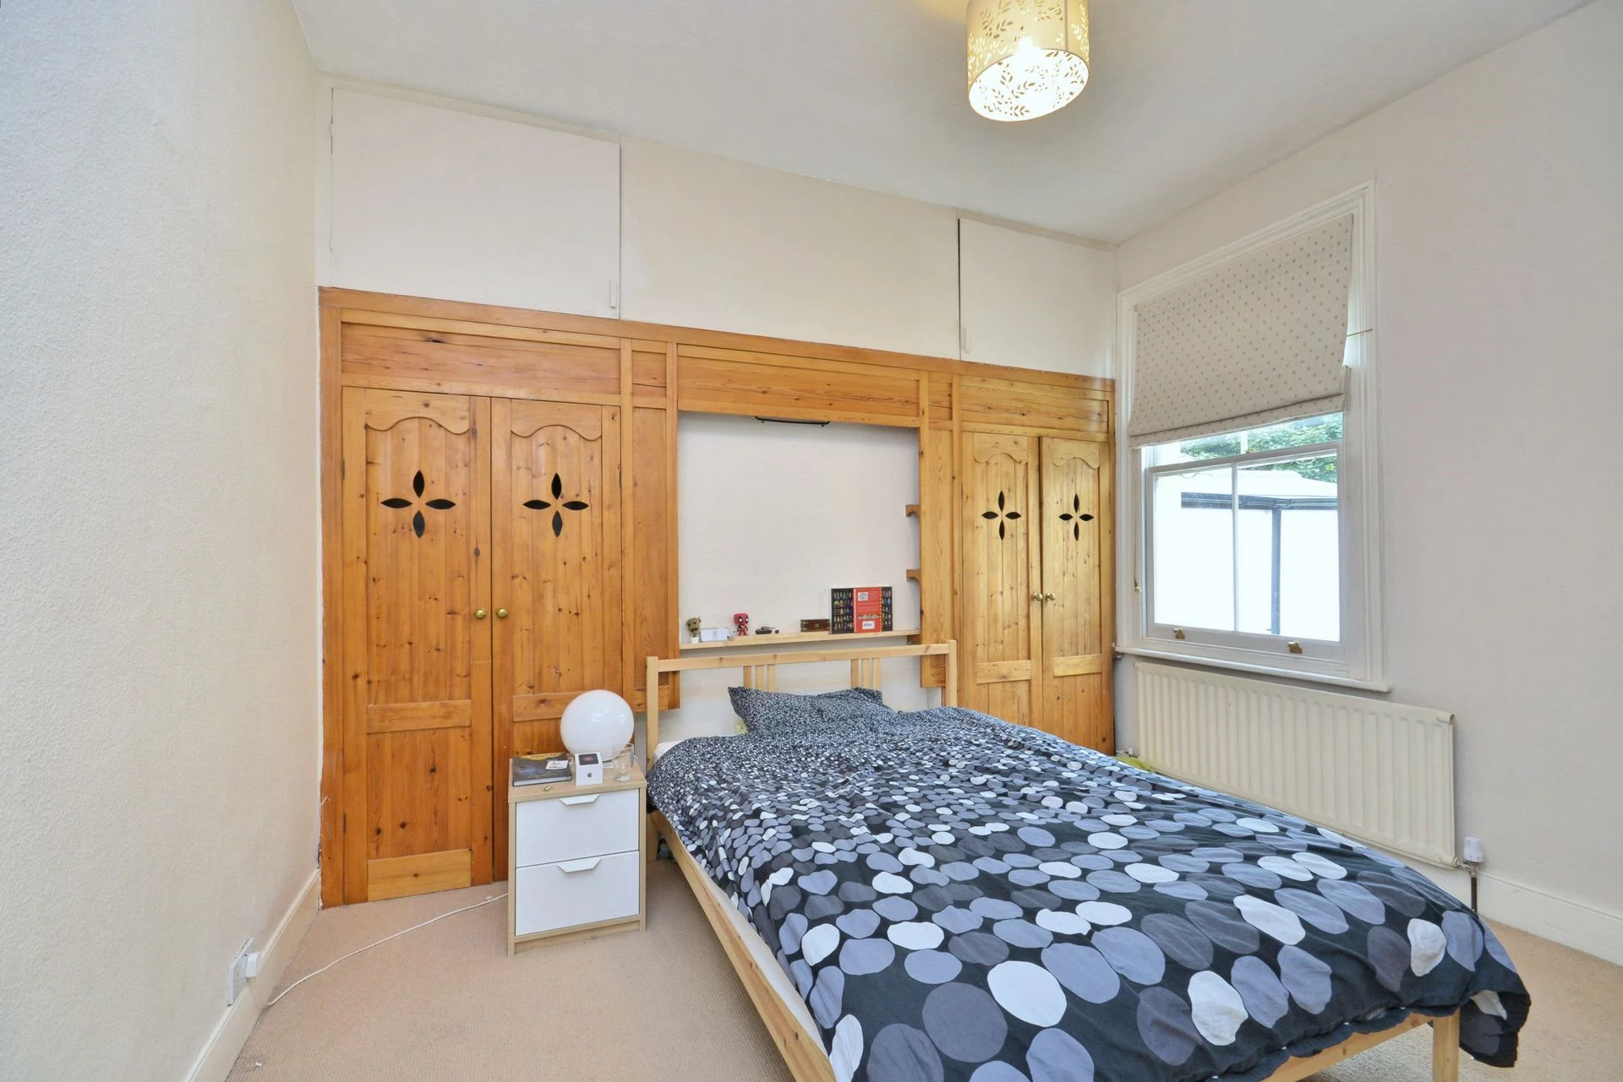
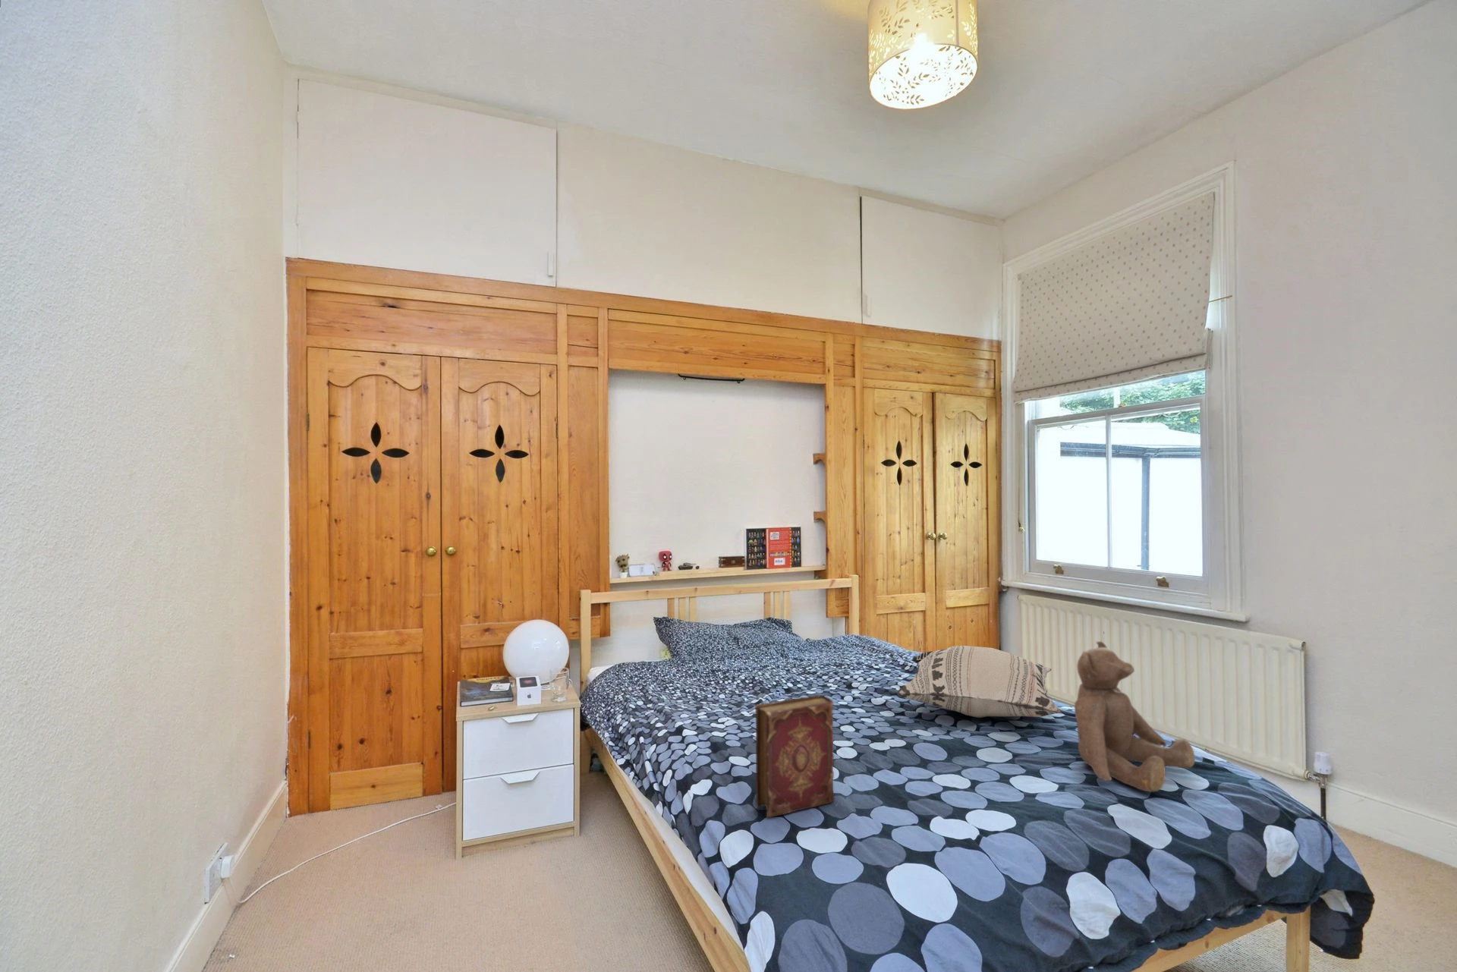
+ hardback book [754,694,834,818]
+ teddy bear [1074,640,1196,793]
+ decorative pillow [896,645,1062,718]
